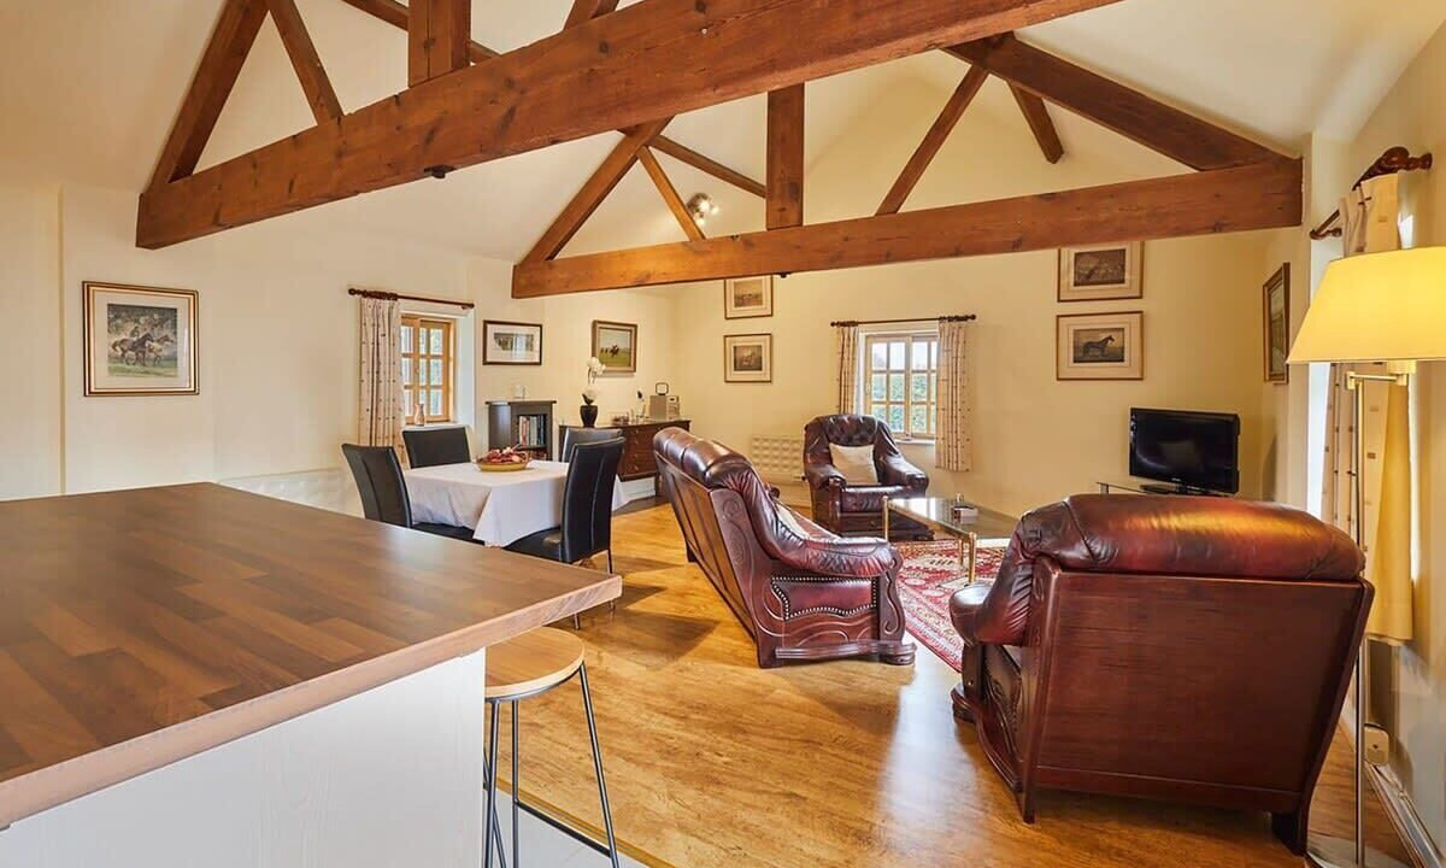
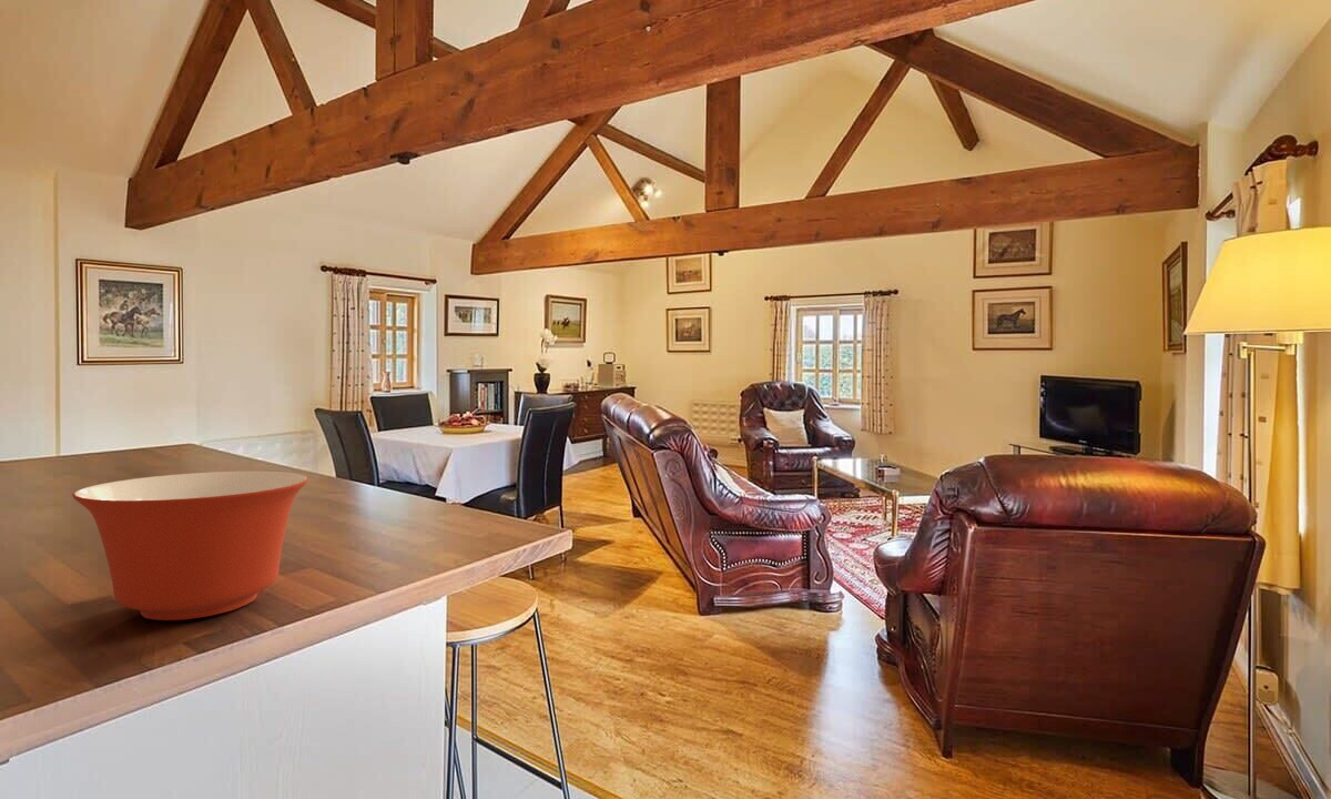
+ mixing bowl [71,471,309,621]
